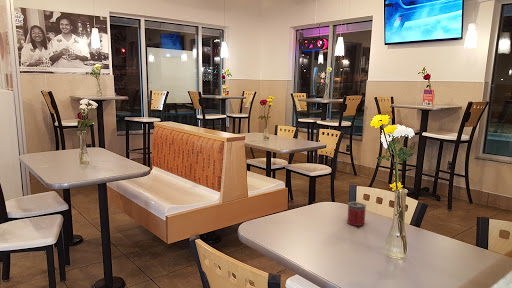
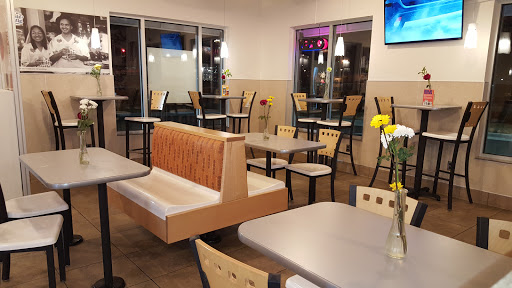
- beverage cup [346,201,368,227]
